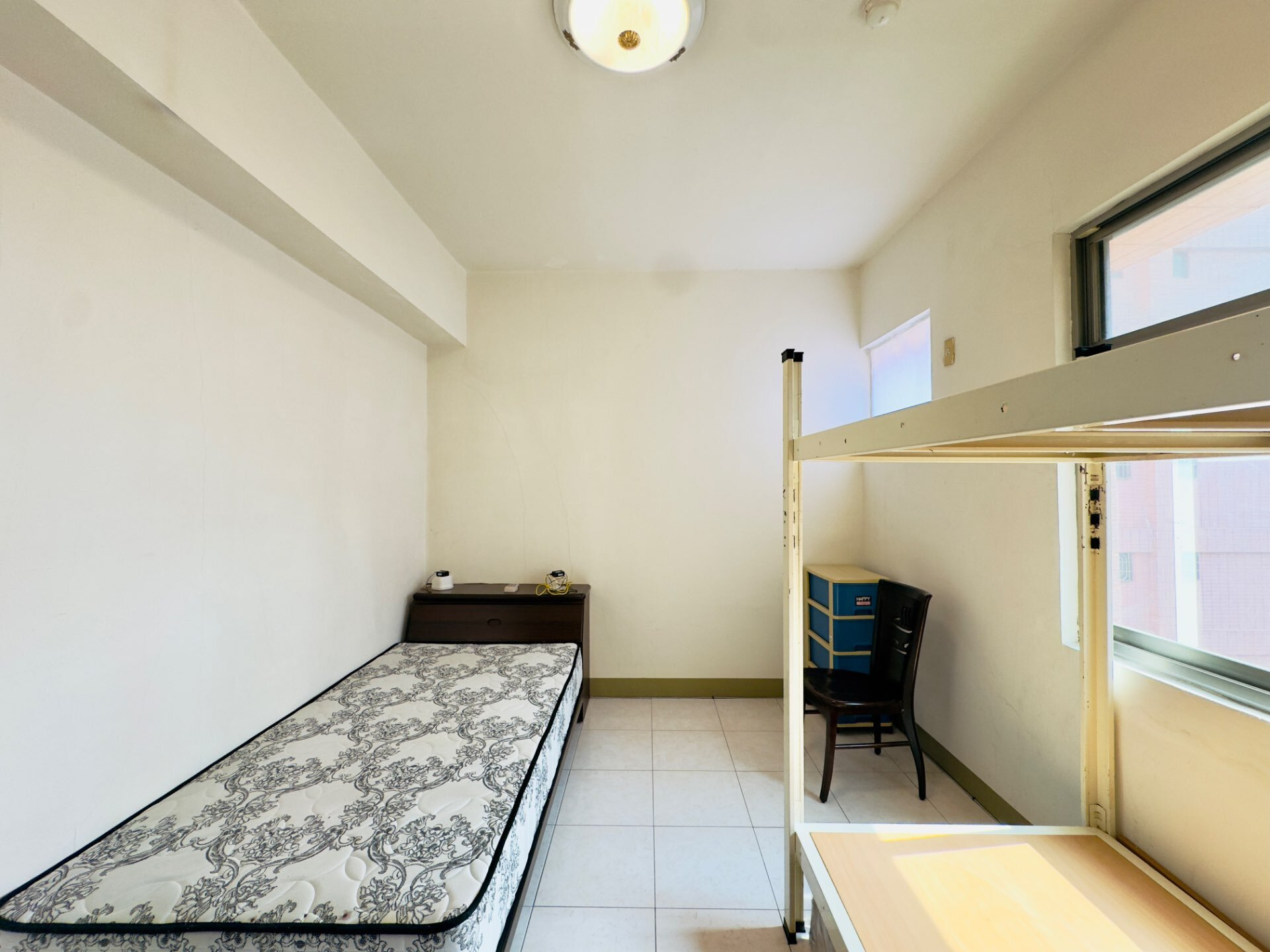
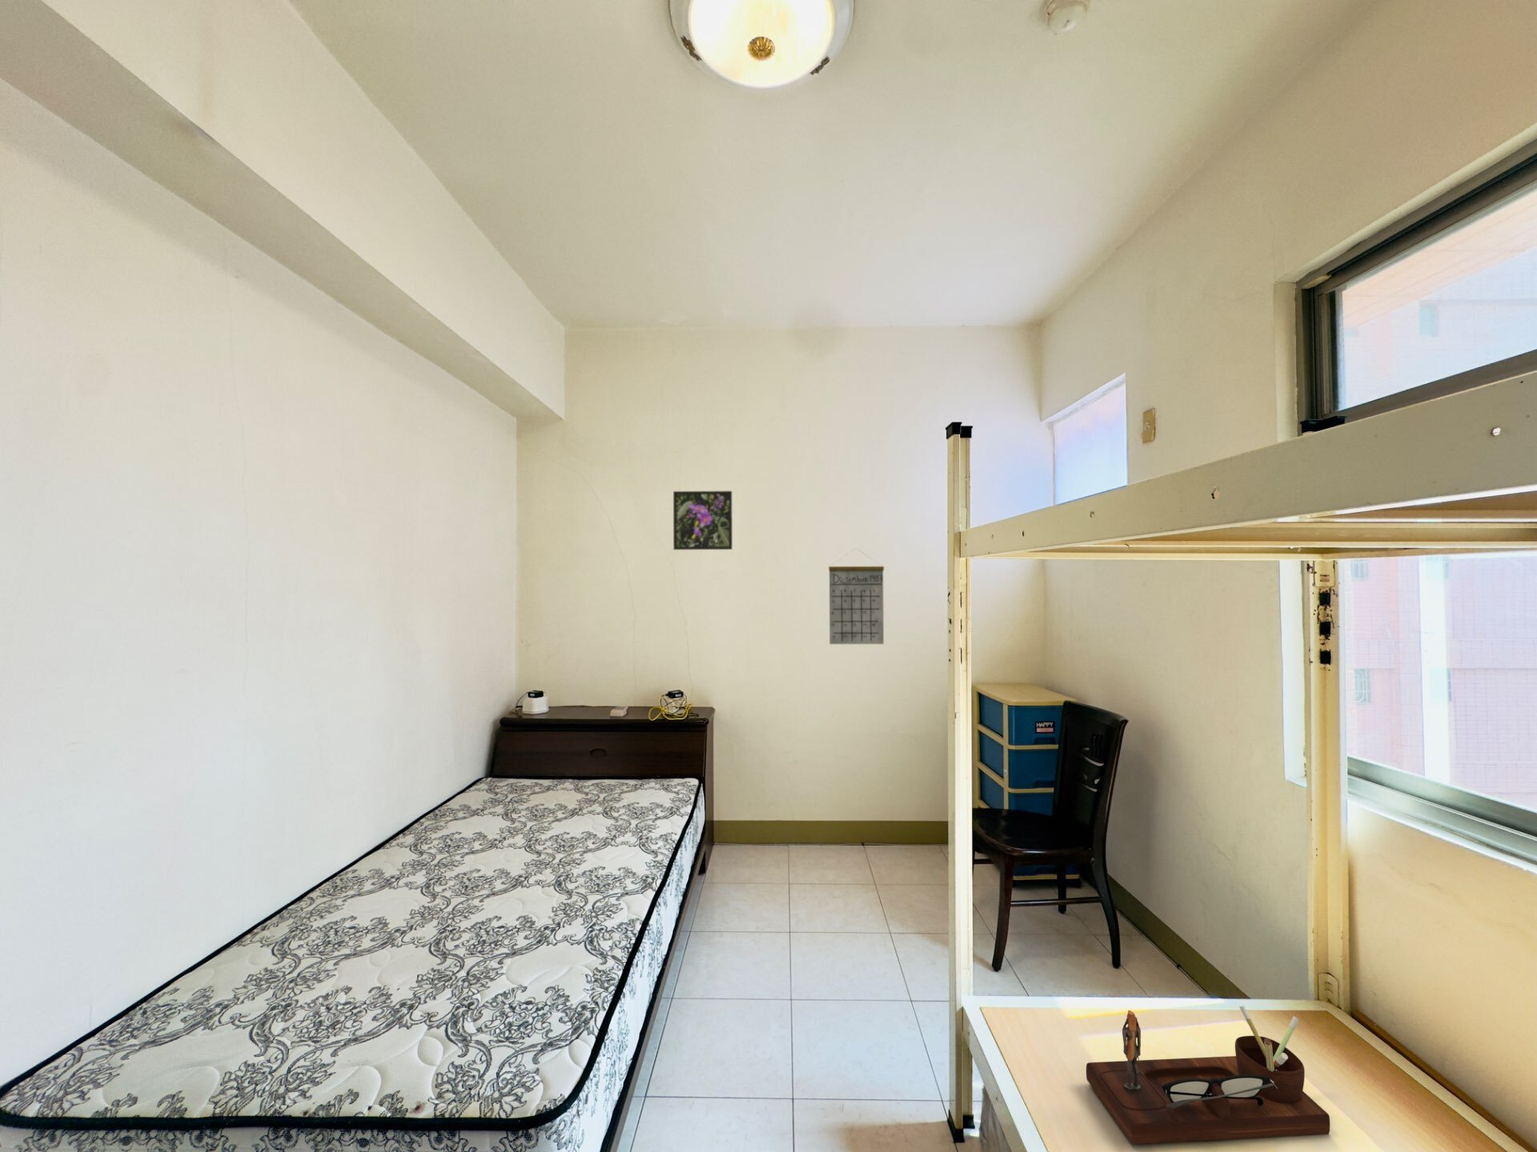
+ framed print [673,490,733,551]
+ desk organizer [1086,1004,1330,1145]
+ calendar [828,547,885,645]
